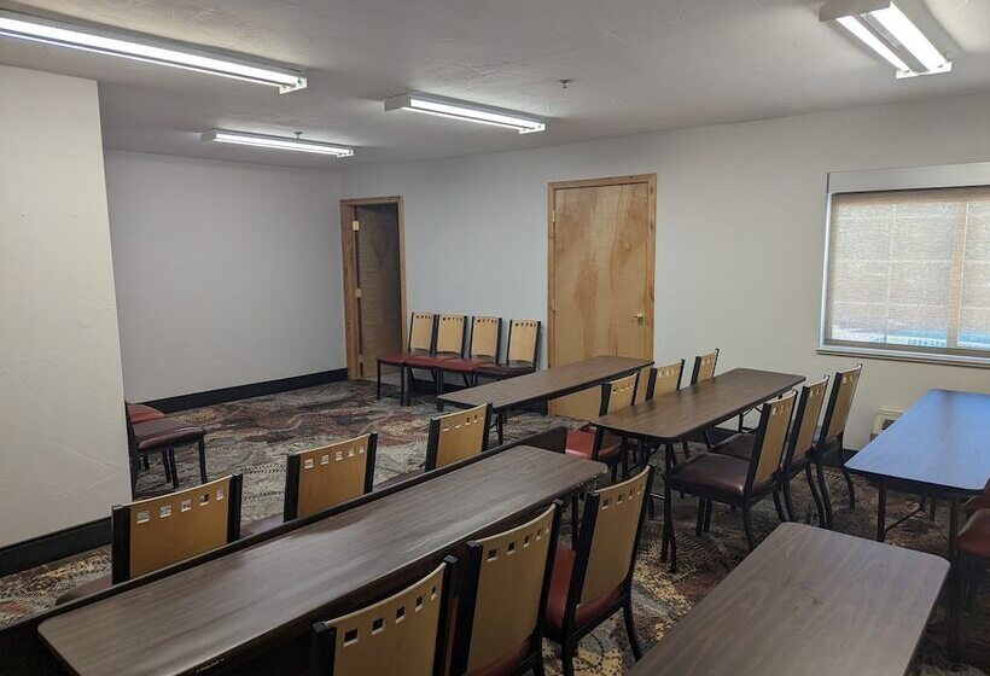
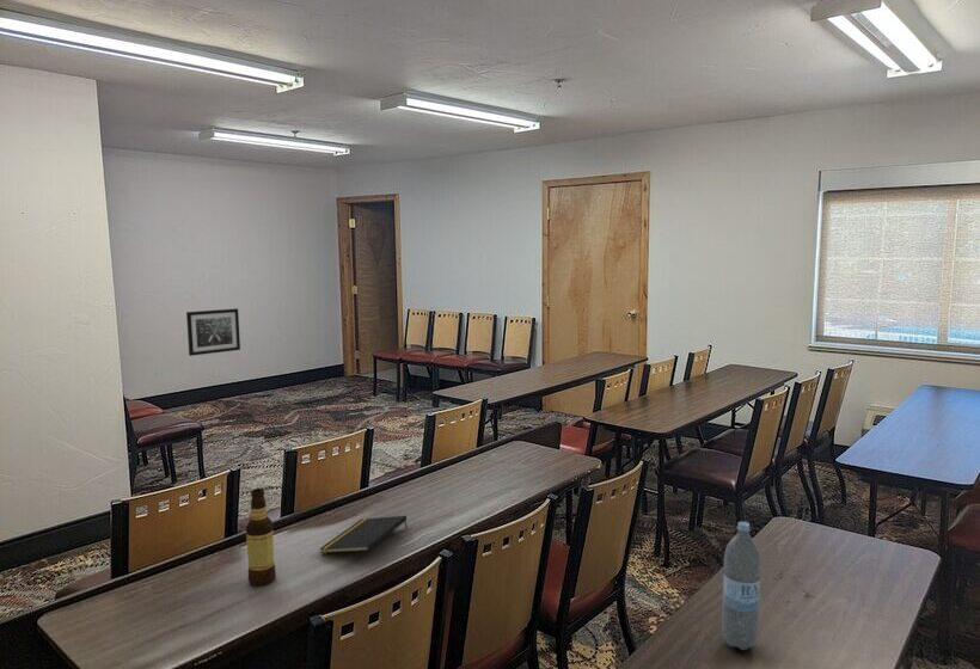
+ water bottle [721,521,762,651]
+ notepad [318,515,409,554]
+ wall art [185,307,241,357]
+ bottle [245,487,277,587]
